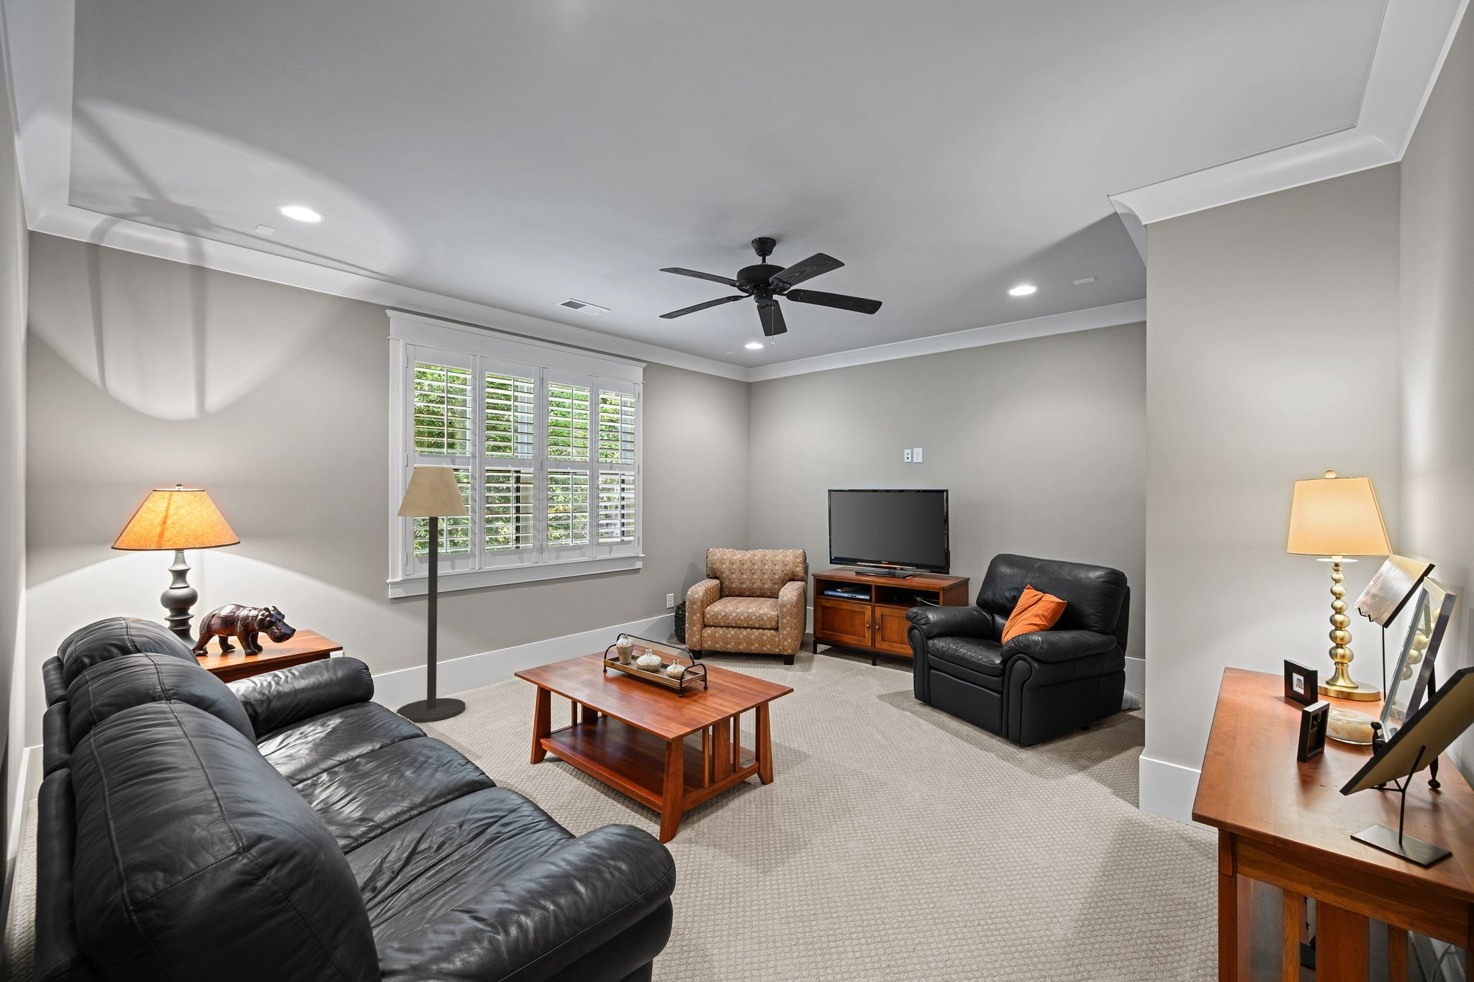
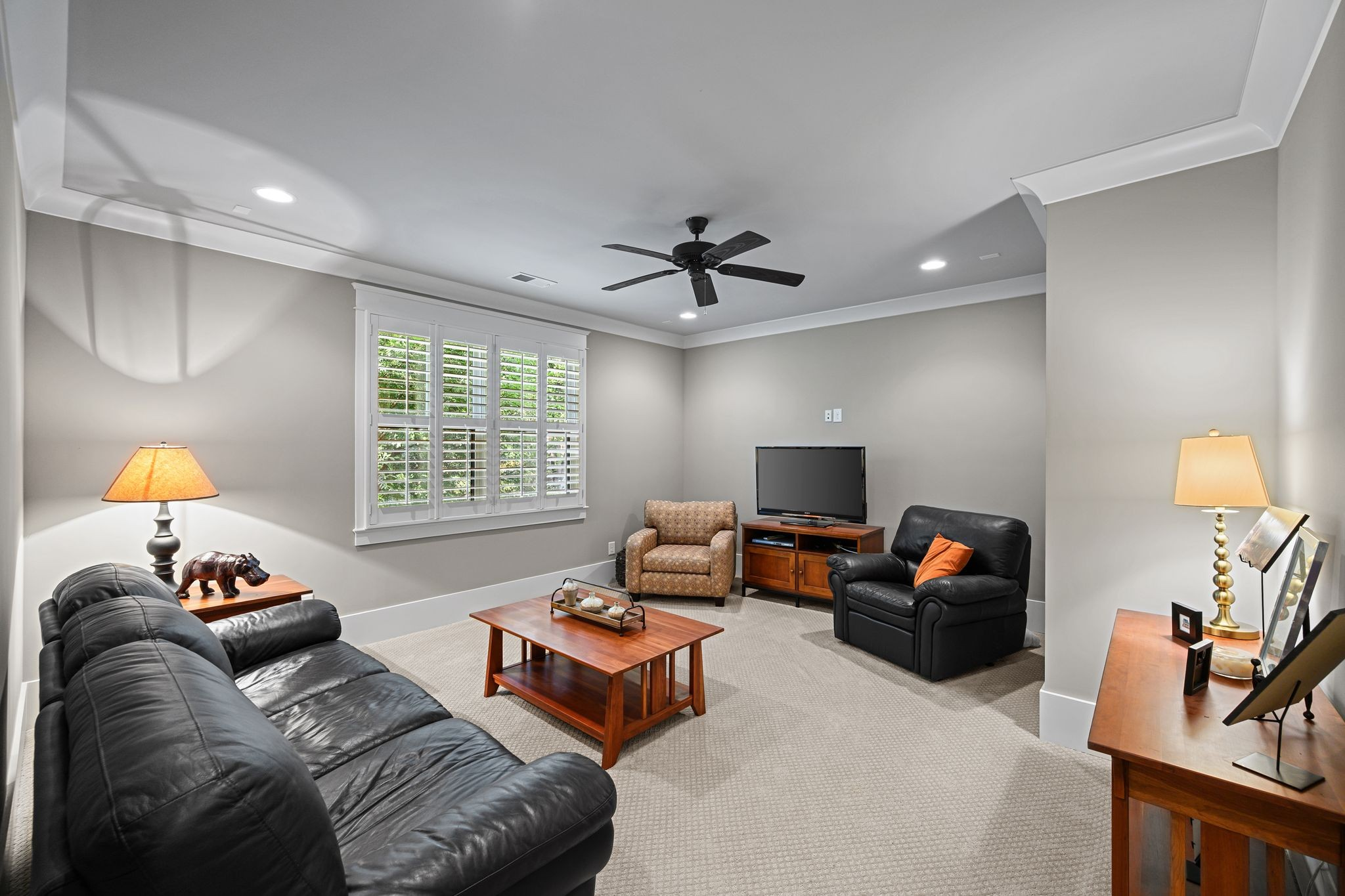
- floor lamp [396,466,469,723]
